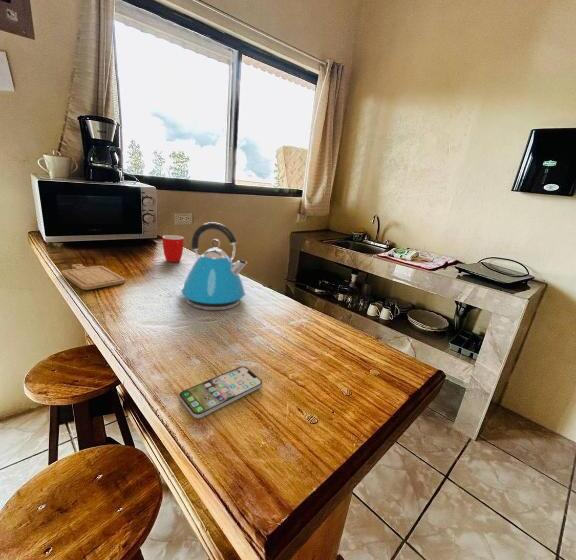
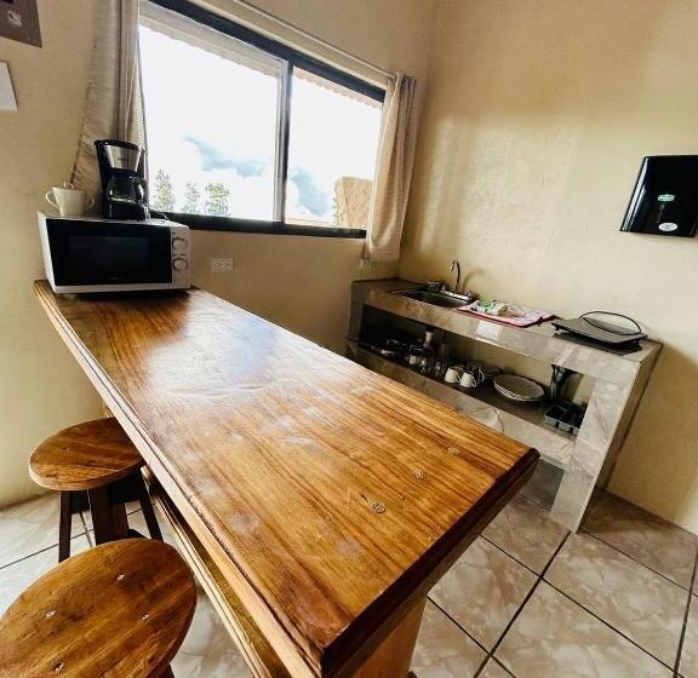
- kettle [179,221,248,311]
- mug [161,234,185,263]
- chopping board [61,263,126,291]
- smartphone [179,366,263,419]
